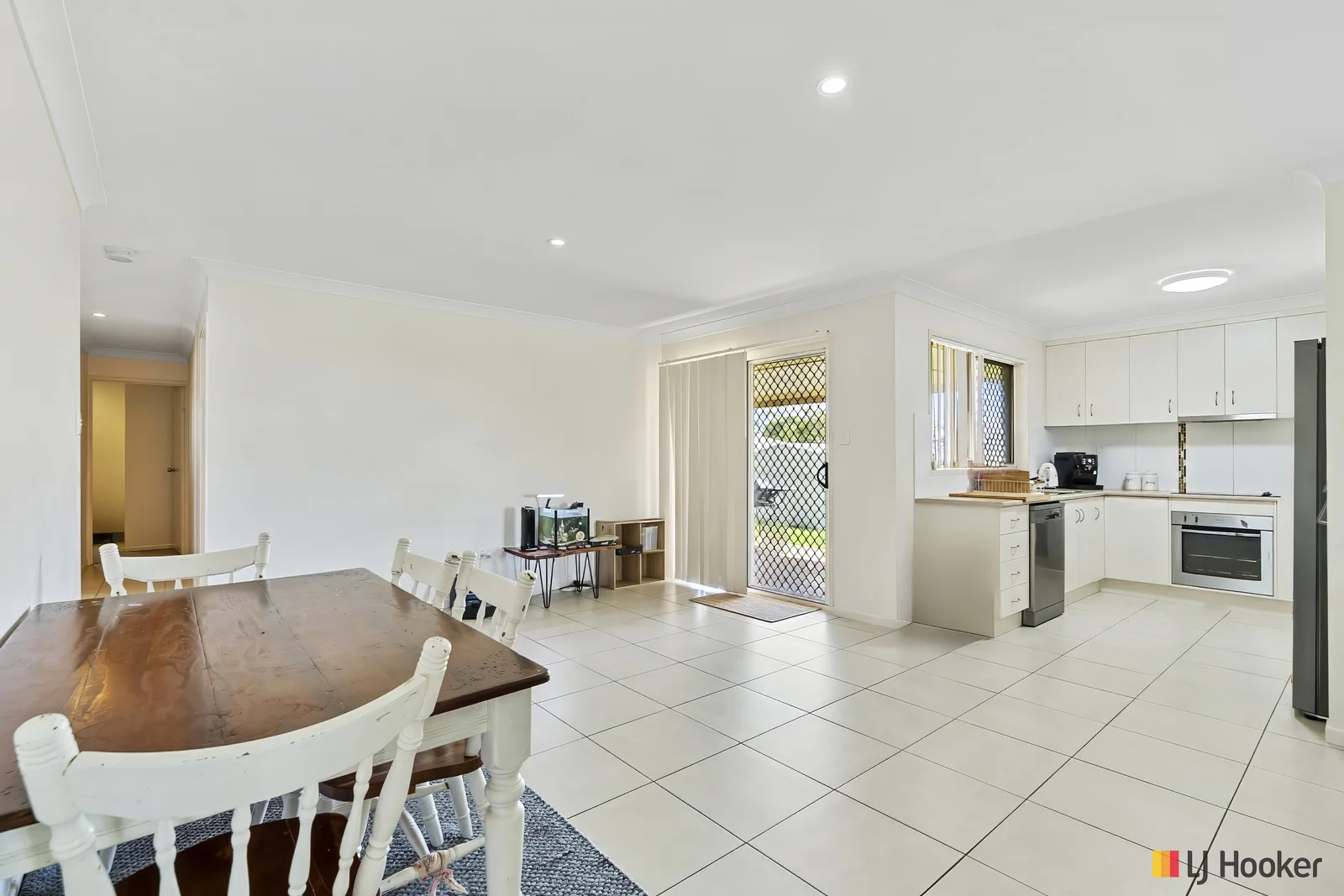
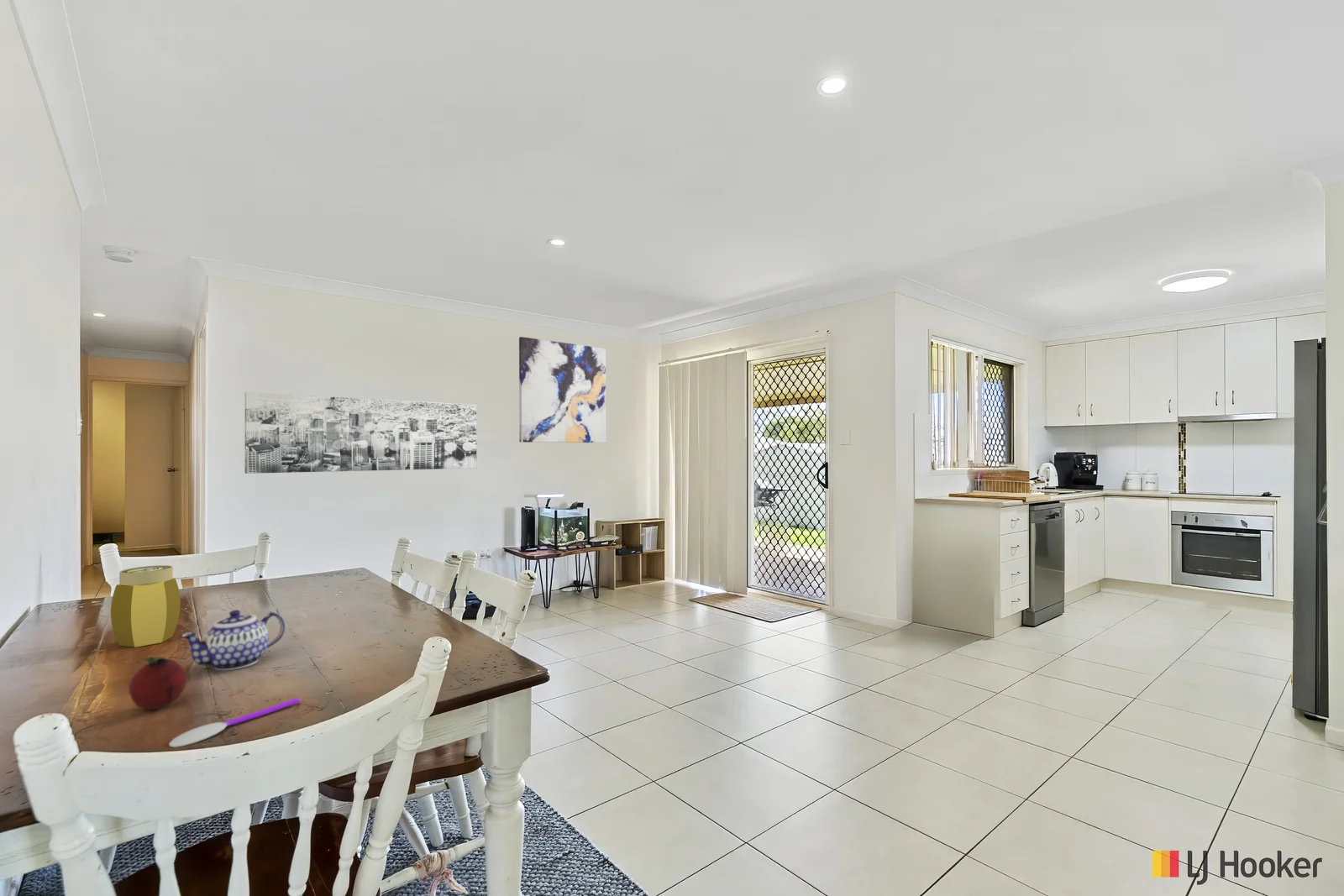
+ wall art [518,336,607,443]
+ fruit [129,656,187,710]
+ wall art [244,391,477,474]
+ spoon [168,697,301,748]
+ teapot [181,609,286,671]
+ jar [110,564,181,648]
